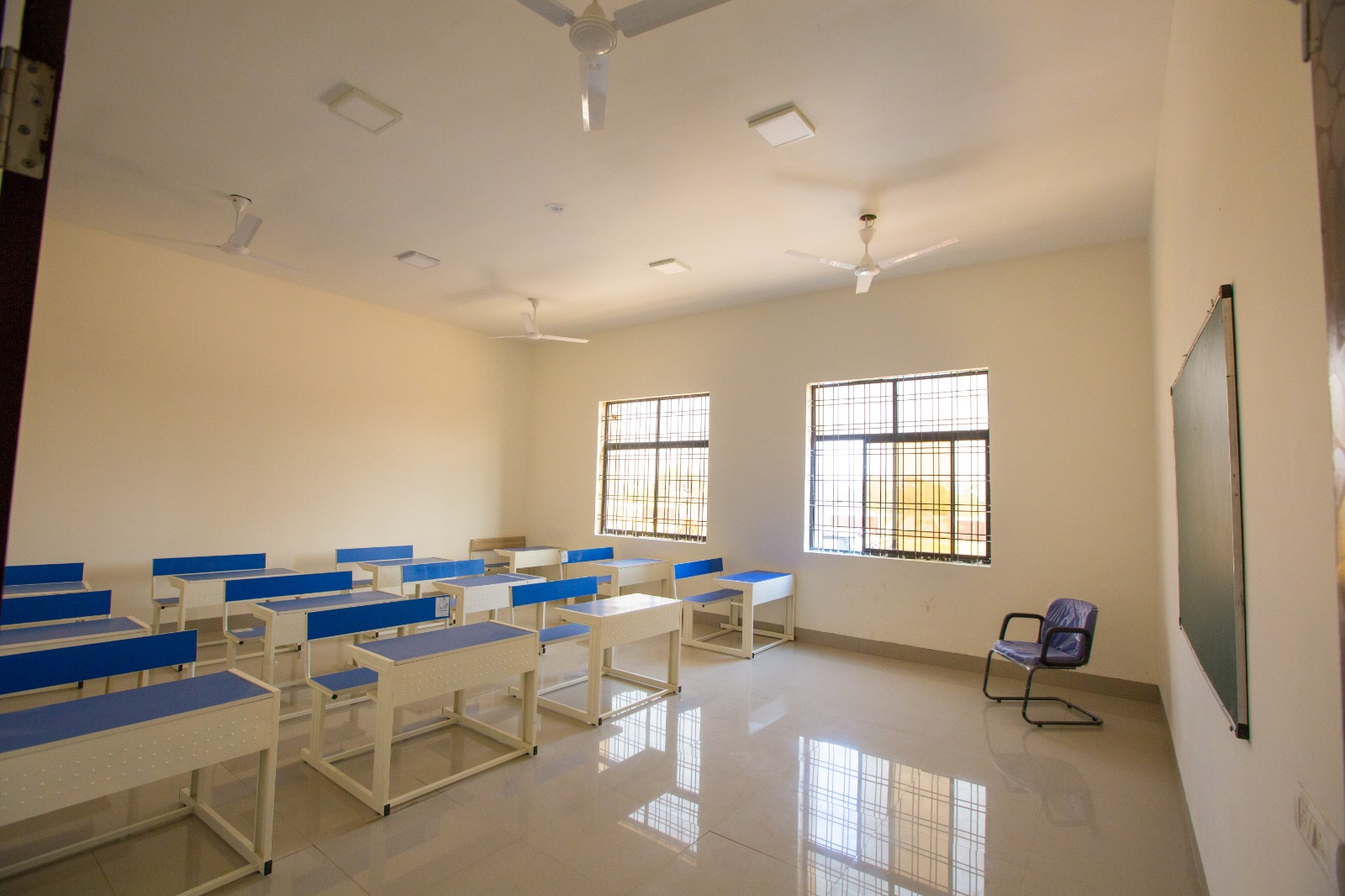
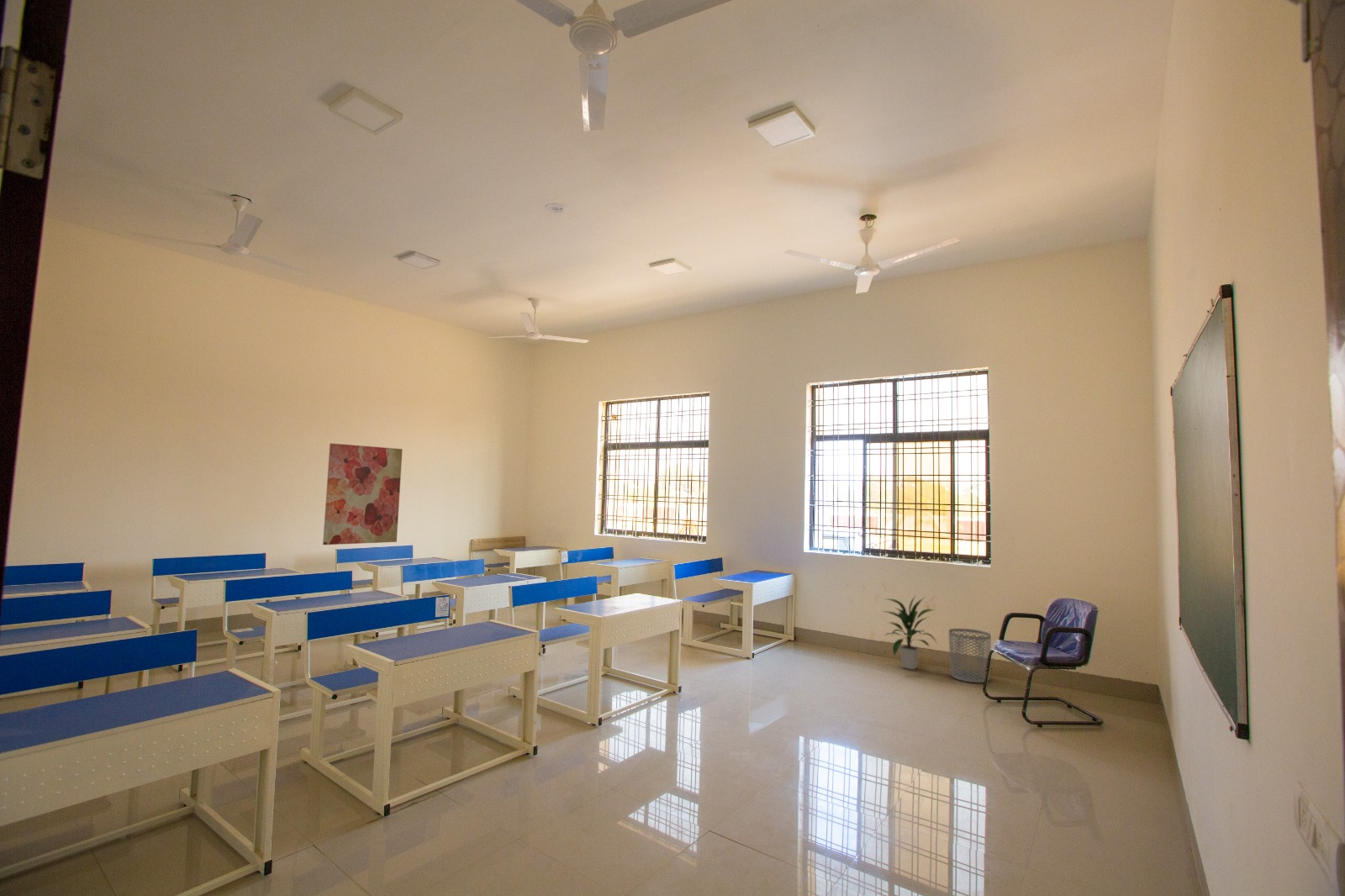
+ wall art [322,443,403,546]
+ waste bin [948,628,992,683]
+ indoor plant [881,593,938,671]
